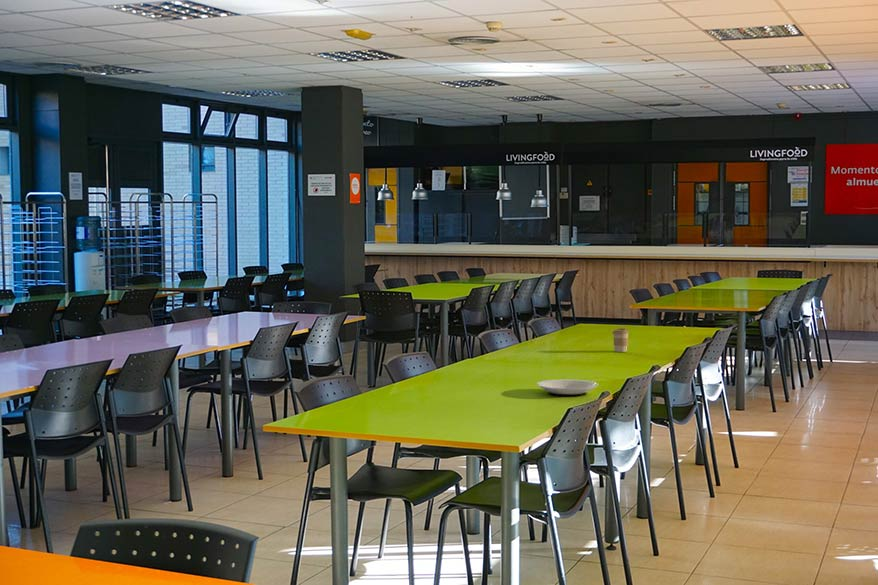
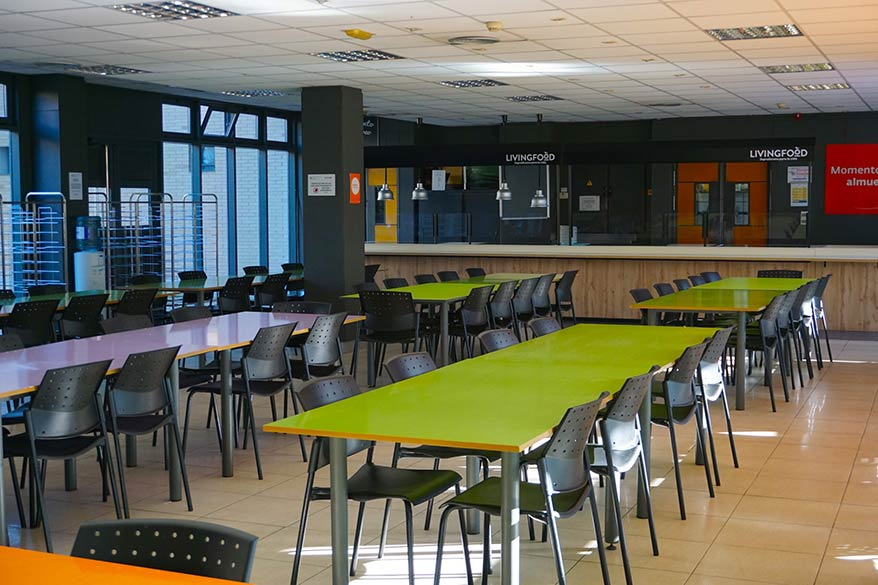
- coffee cup [611,327,630,353]
- plate [536,378,599,397]
